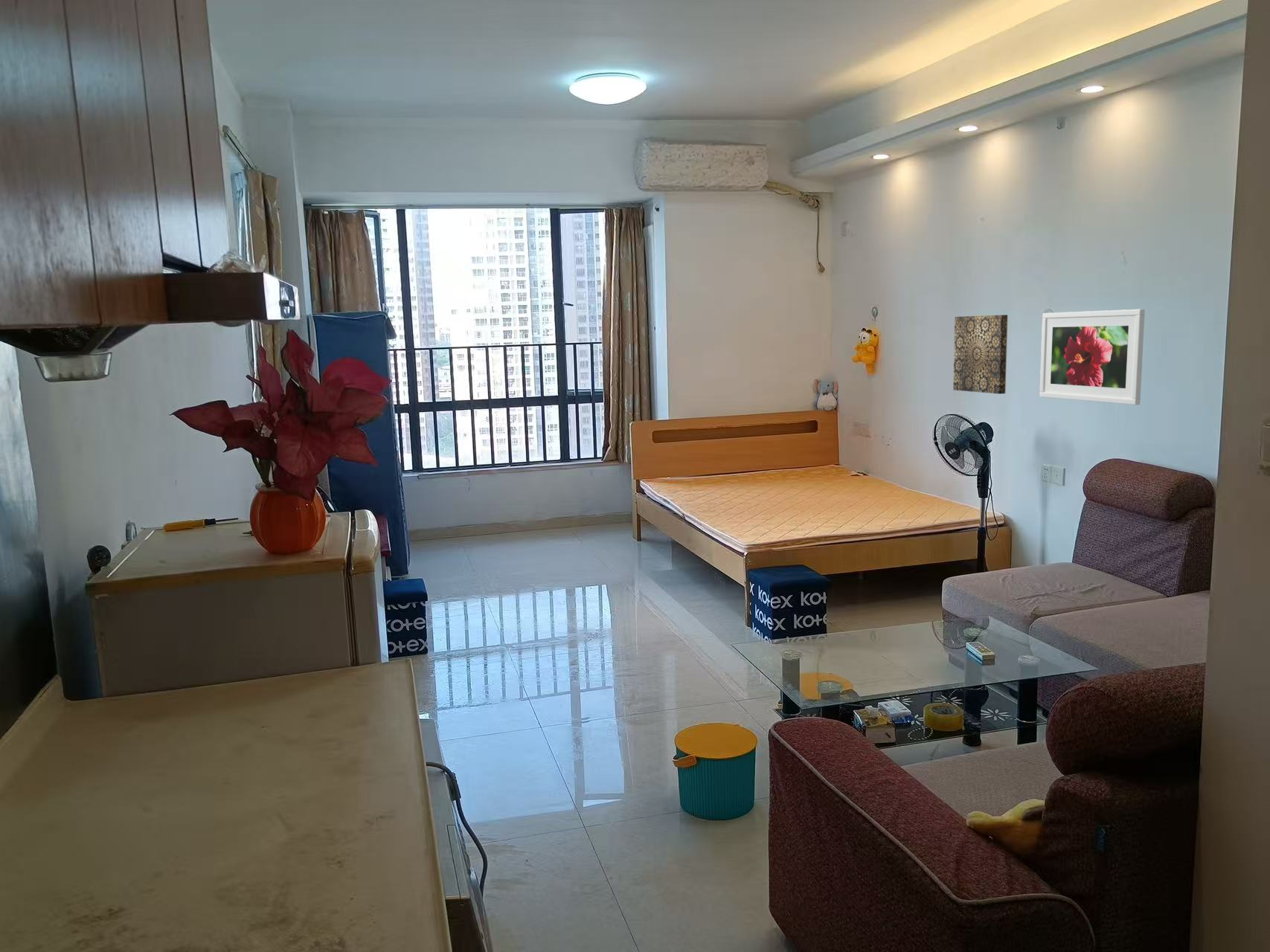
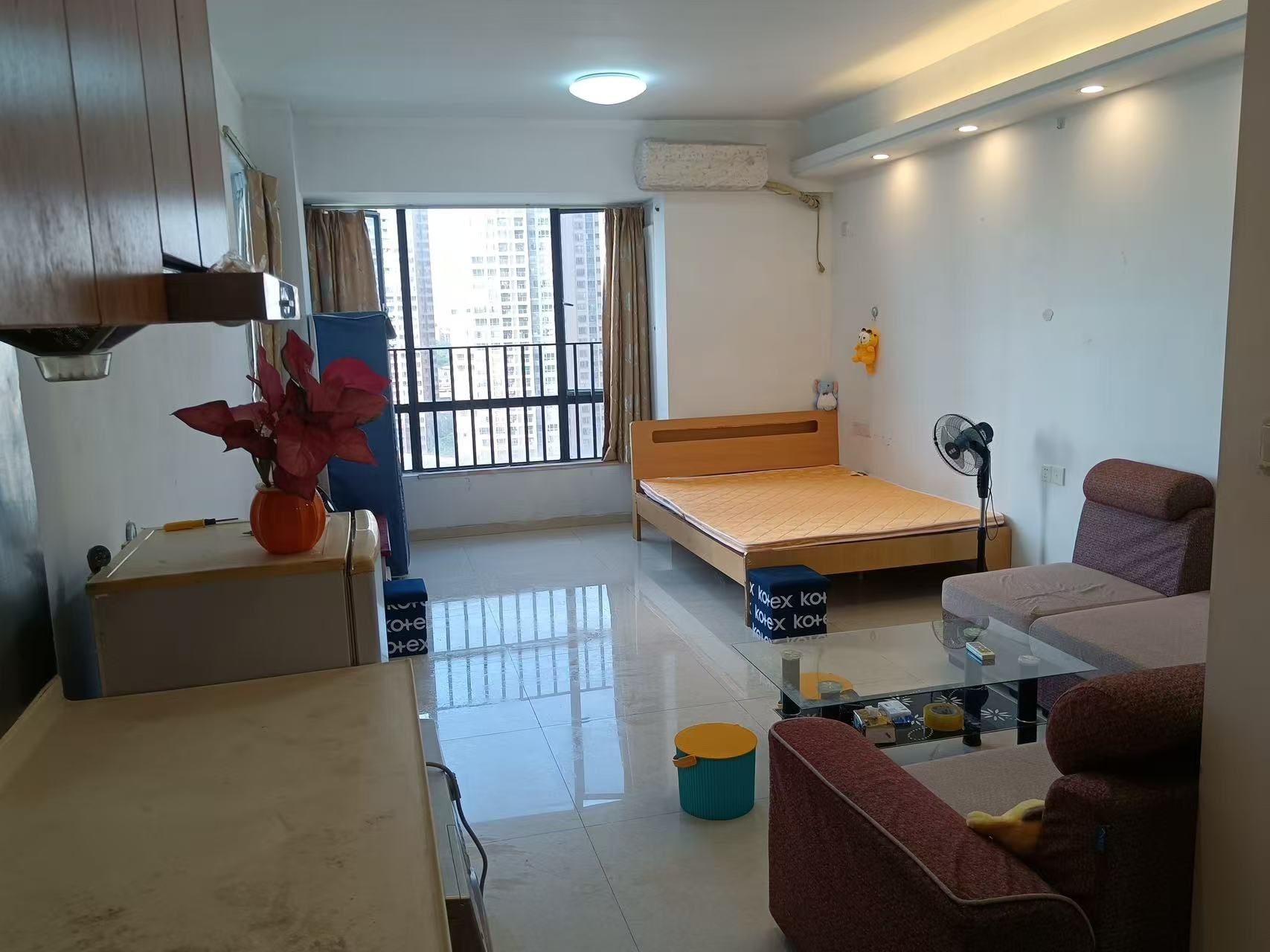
- wall art [952,314,1009,395]
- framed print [1039,309,1146,405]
